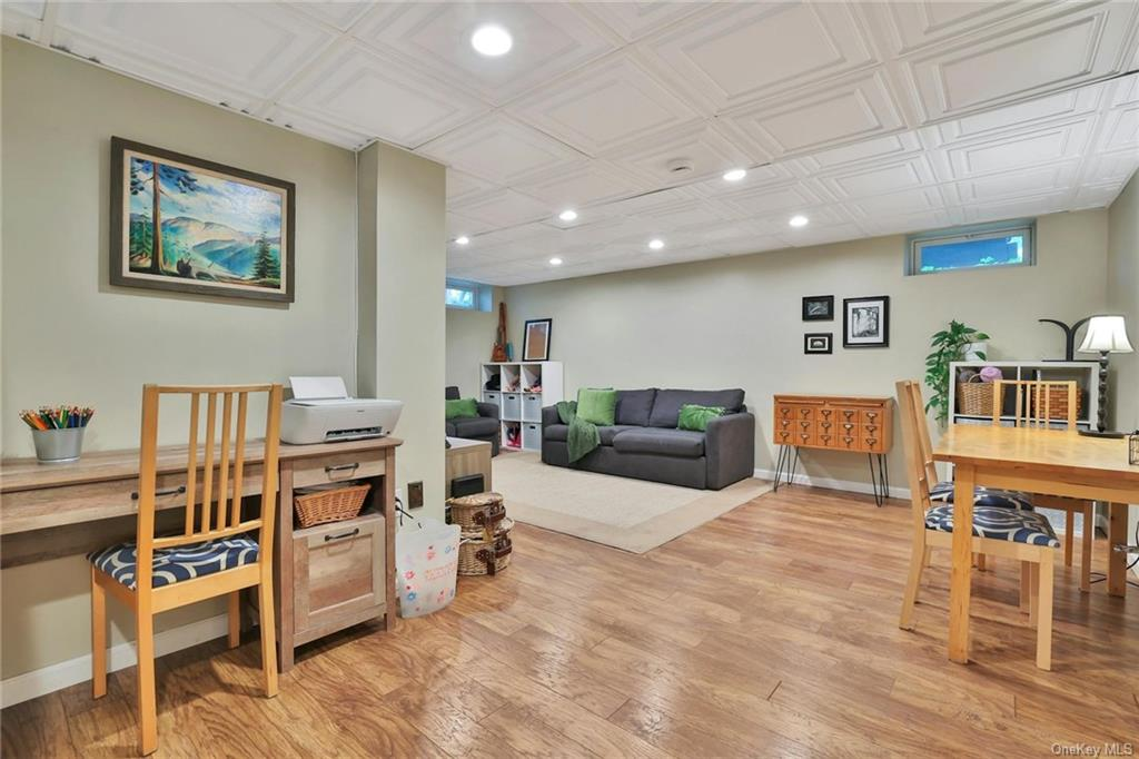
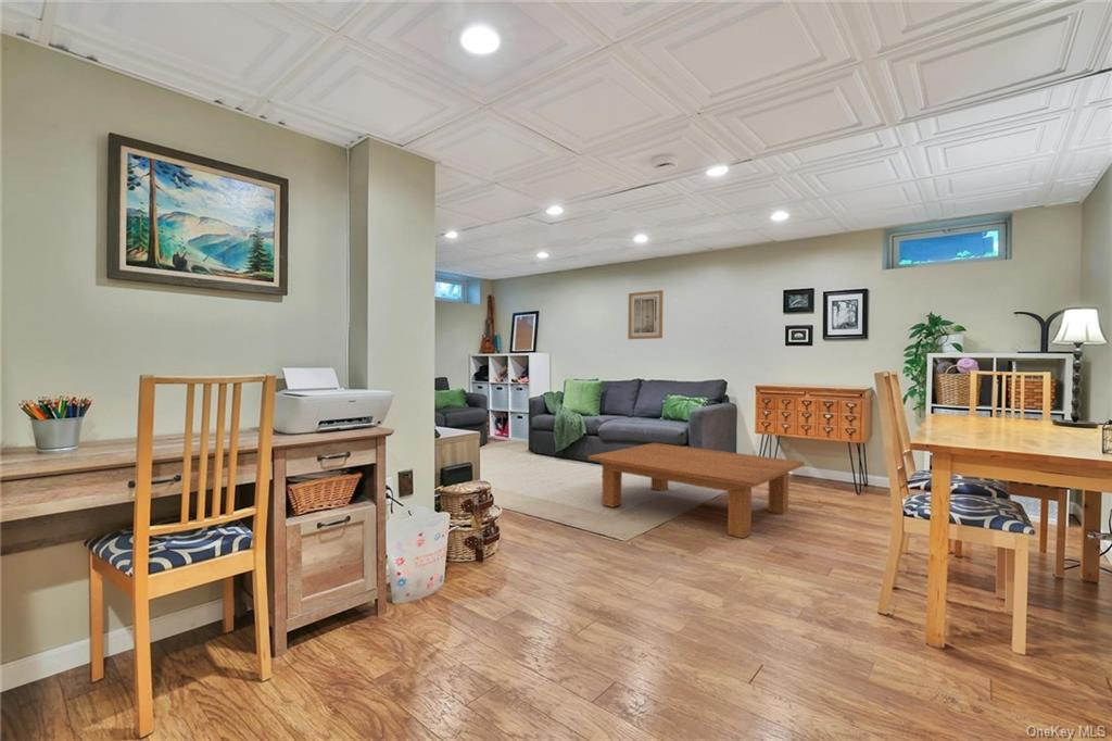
+ wall art [627,289,664,340]
+ coffee table [586,442,806,539]
